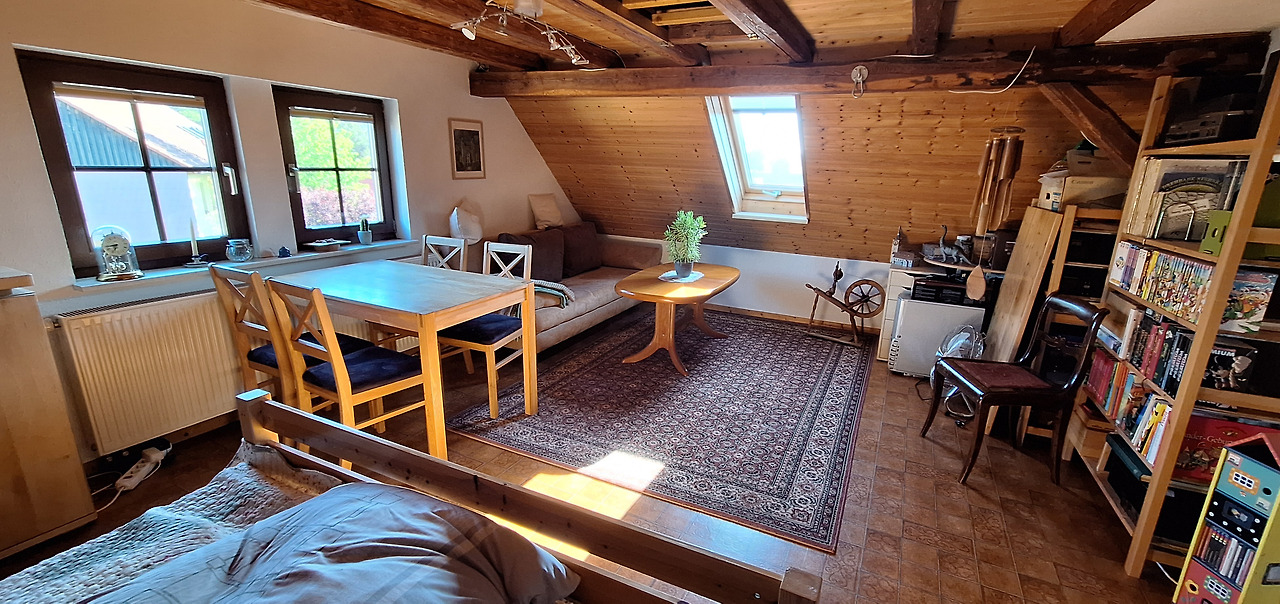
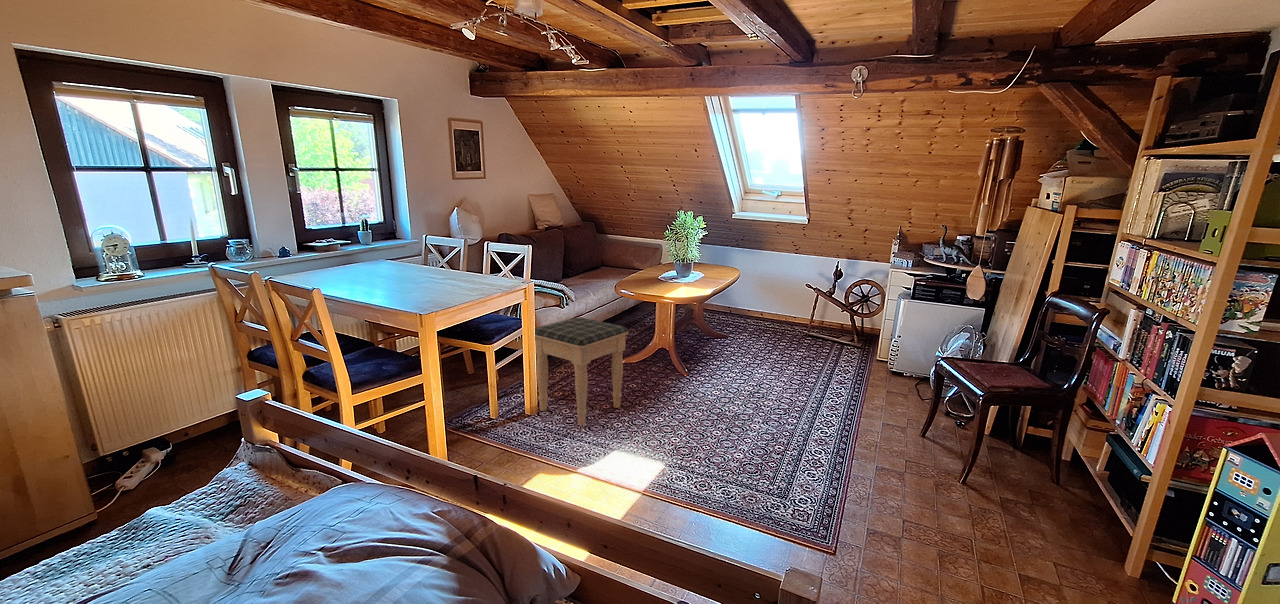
+ footstool [534,316,629,426]
